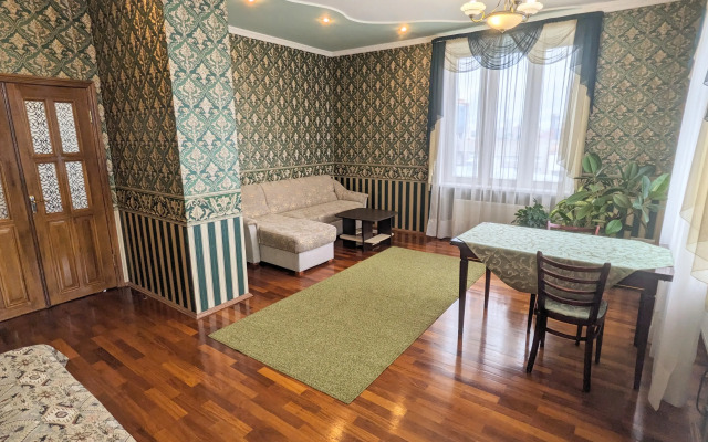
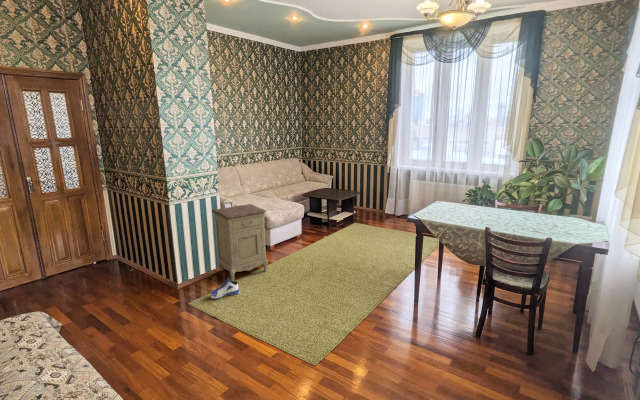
+ nightstand [211,203,269,282]
+ sneaker [209,277,241,300]
